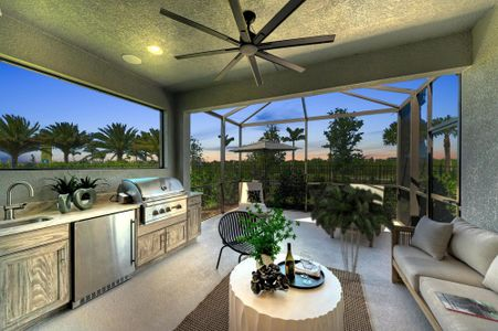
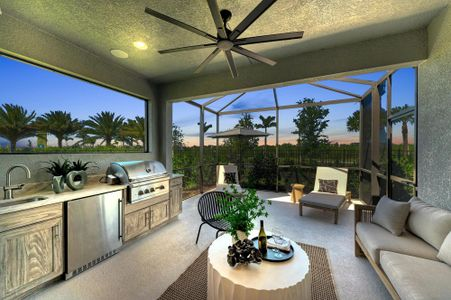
- magazine [434,290,498,322]
- indoor plant [309,183,395,282]
